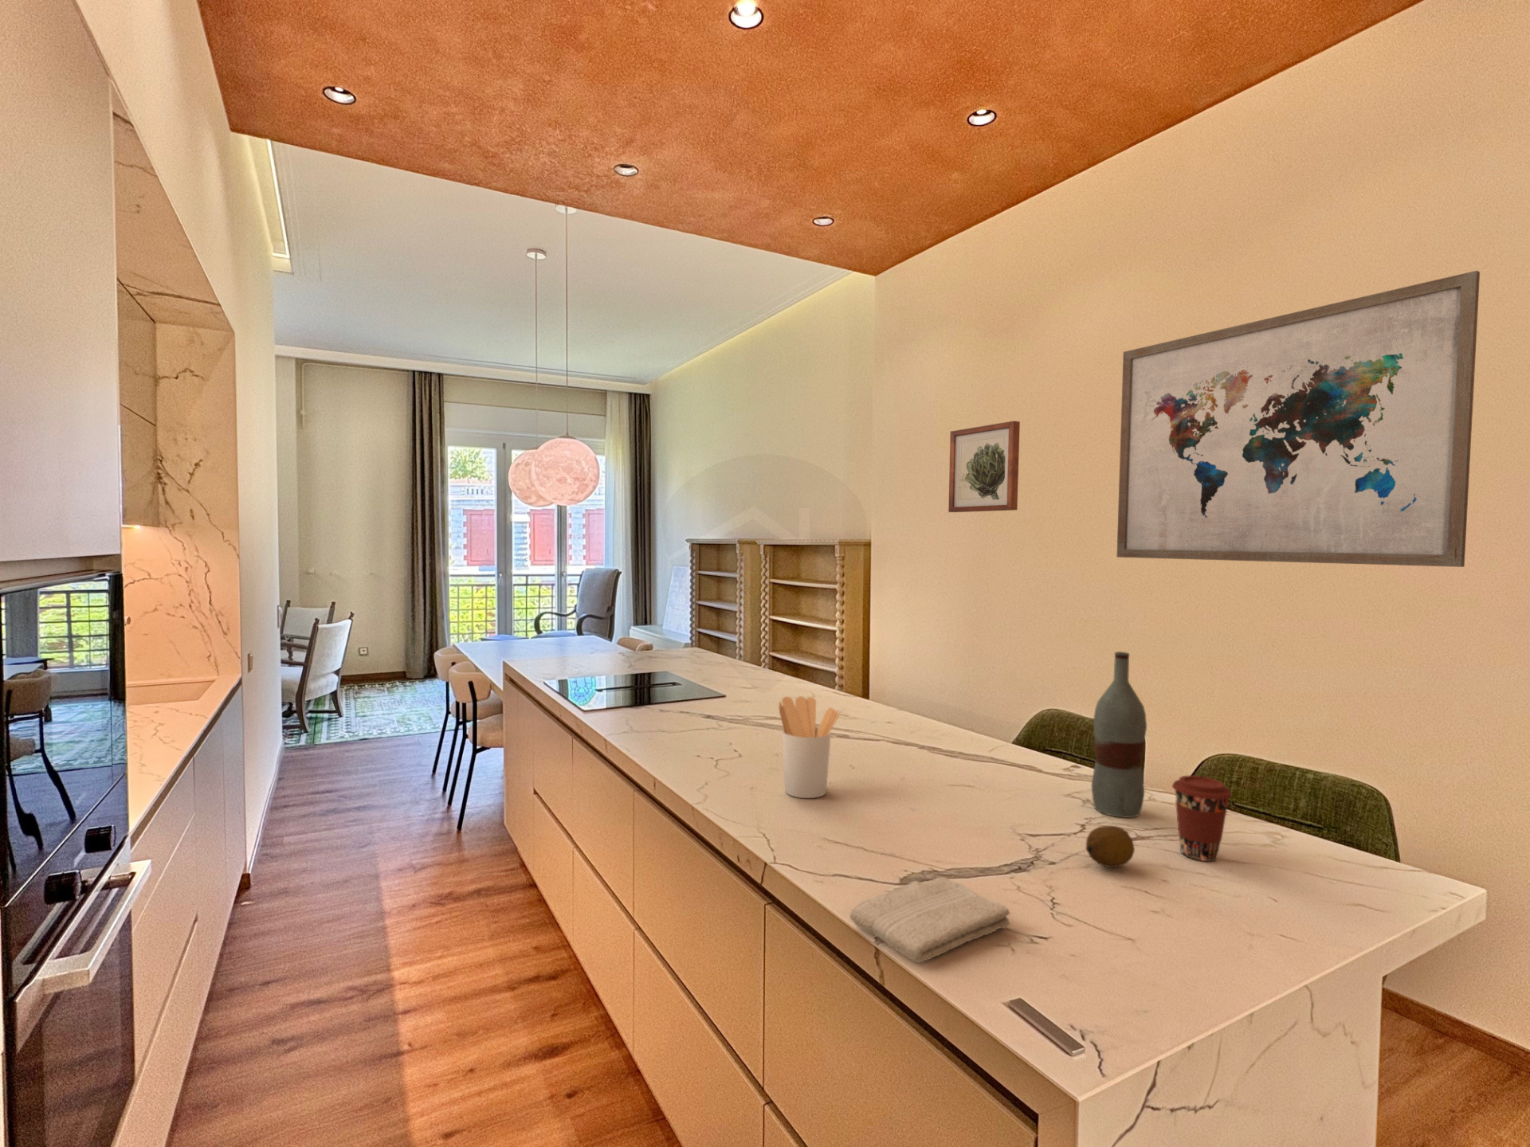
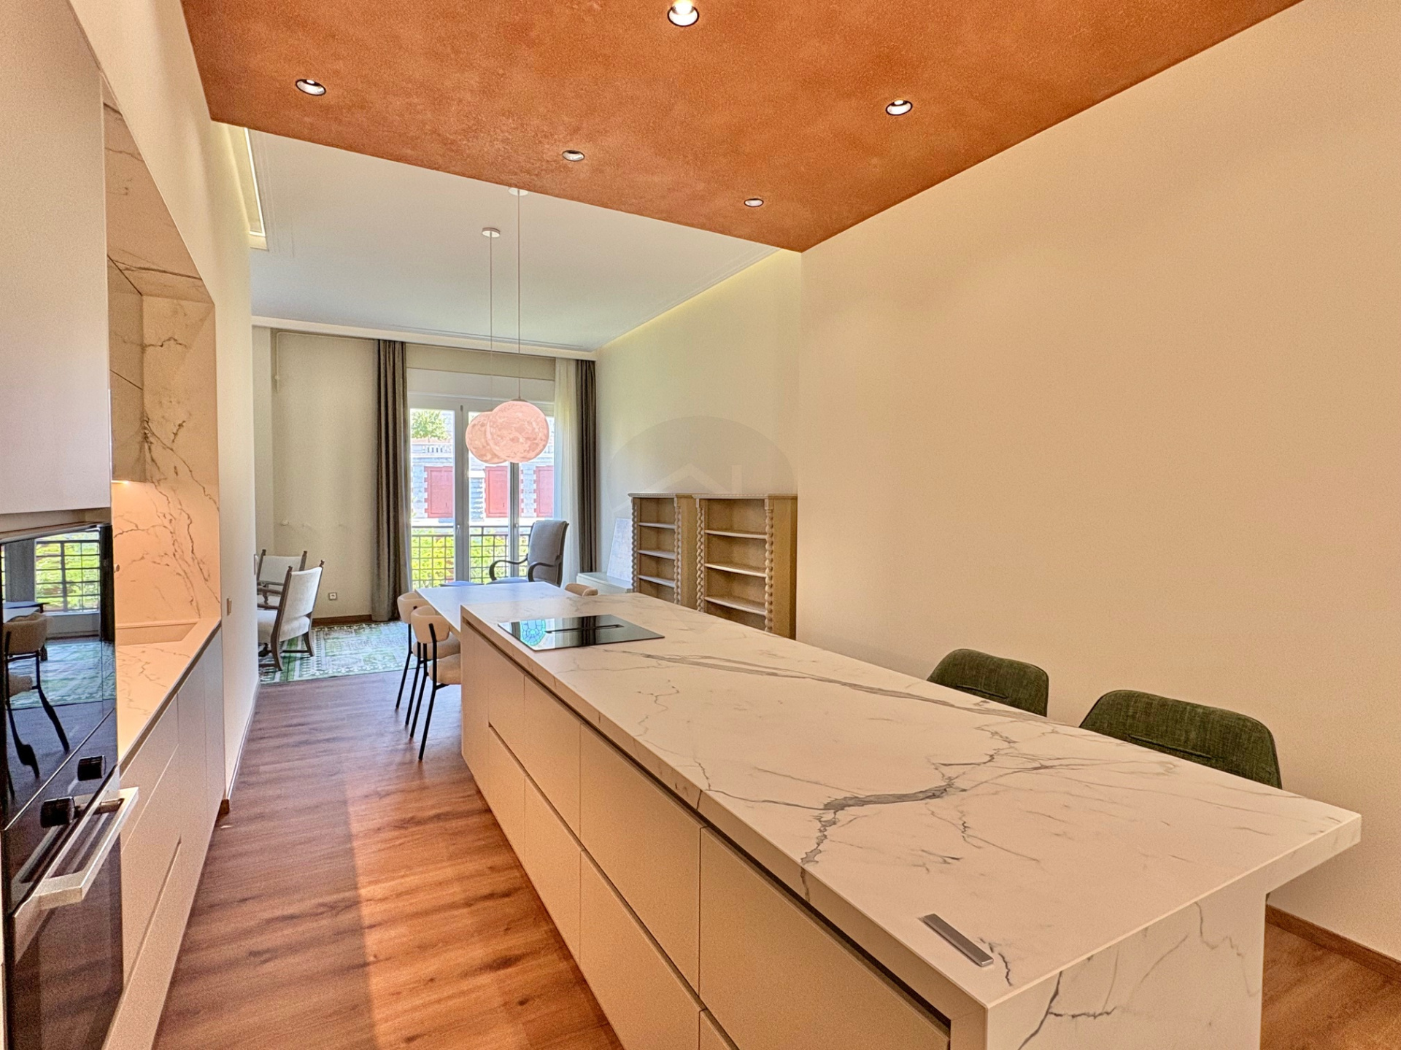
- fruit [1084,825,1136,869]
- wall art [947,419,1020,513]
- utensil holder [778,695,840,799]
- bottle [1091,651,1147,818]
- wall art [1116,270,1481,567]
- coffee cup [1171,775,1232,861]
- washcloth [848,876,1011,963]
